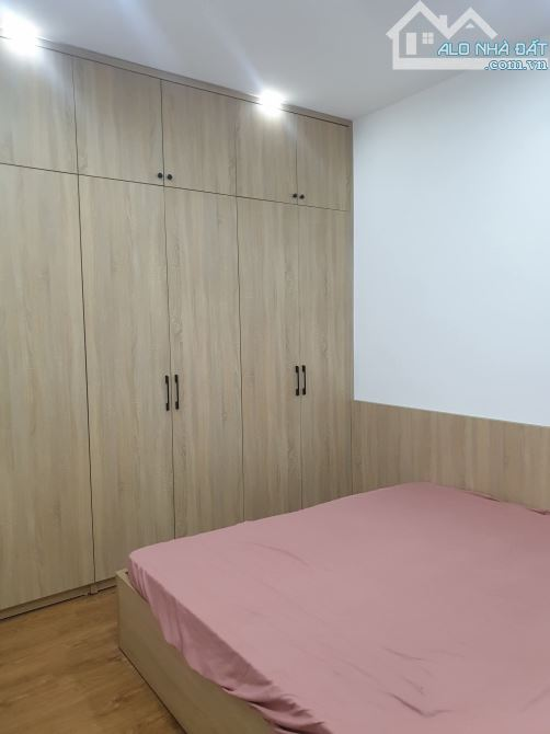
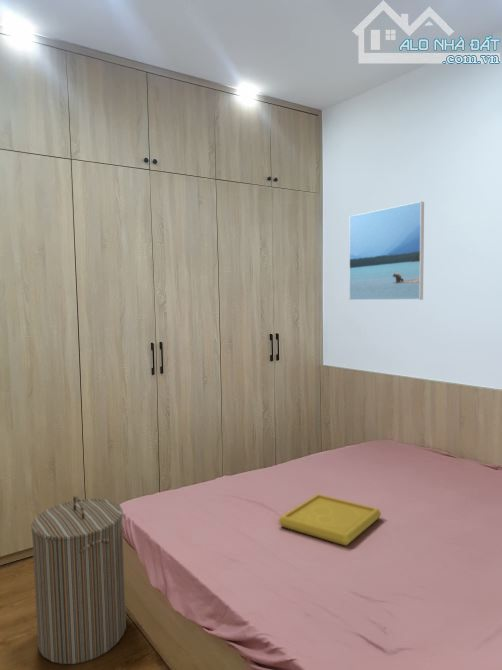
+ serving tray [277,493,382,547]
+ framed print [348,201,425,301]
+ laundry hamper [30,495,127,665]
